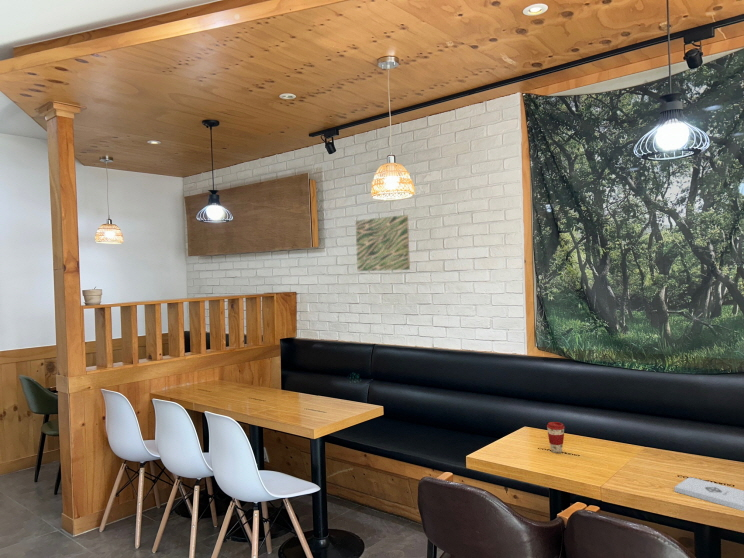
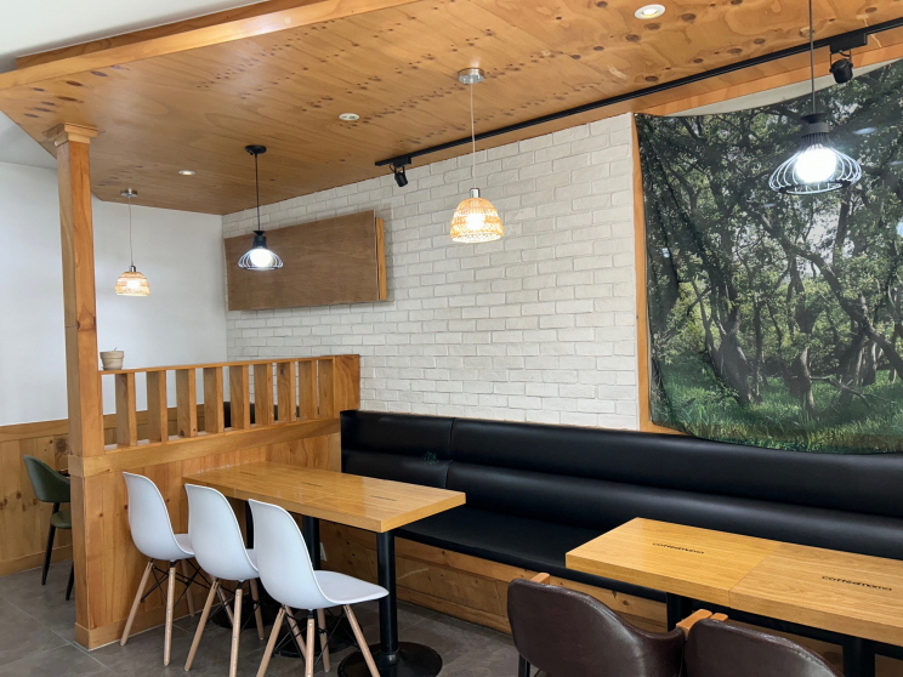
- notepad [674,476,744,512]
- wall art [355,214,411,272]
- coffee cup [546,421,566,454]
